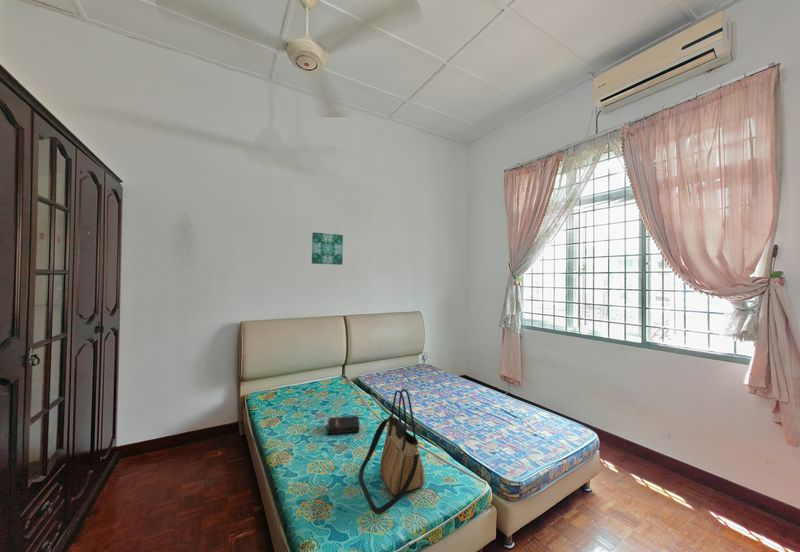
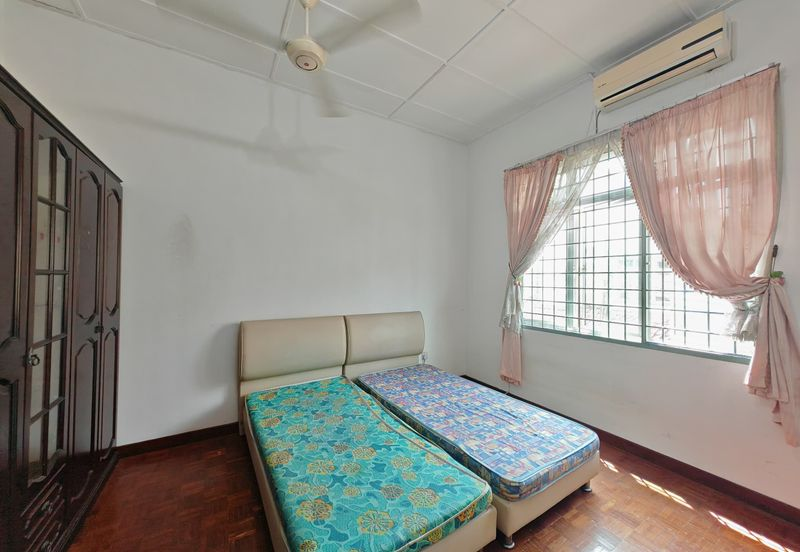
- wall art [311,231,344,266]
- hardback book [326,415,360,435]
- tote bag [358,388,426,515]
